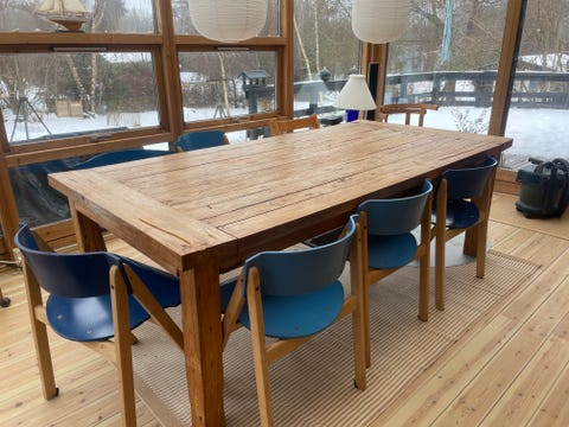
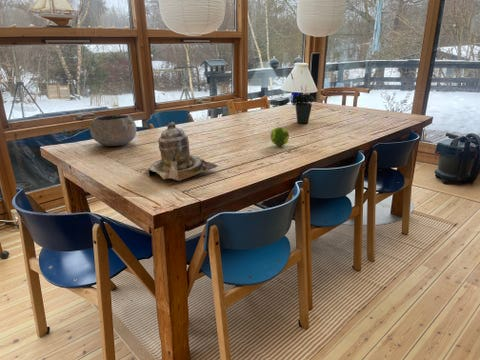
+ potted plant [289,70,317,124]
+ teapot [144,121,219,181]
+ bowl [89,114,137,147]
+ fruit [270,126,290,147]
